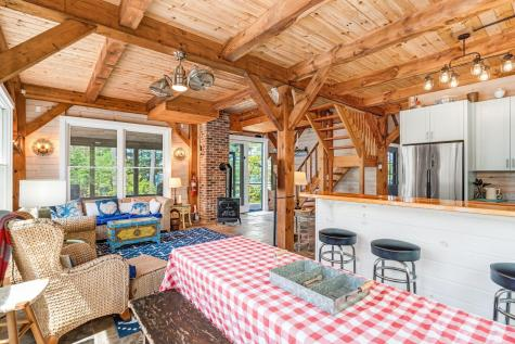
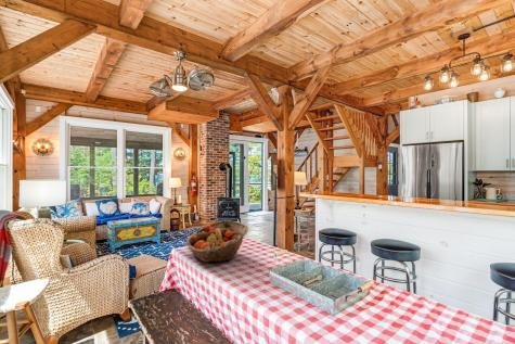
+ fruit basket [185,219,249,264]
